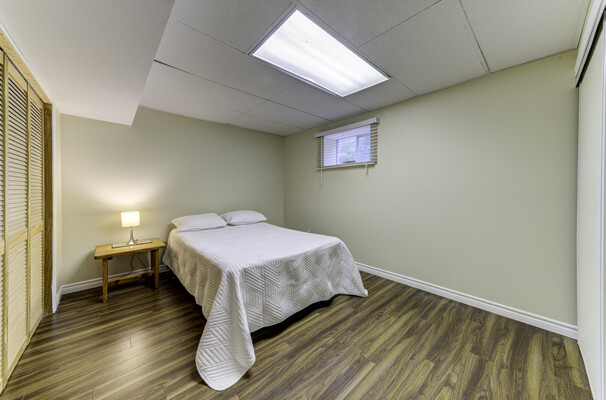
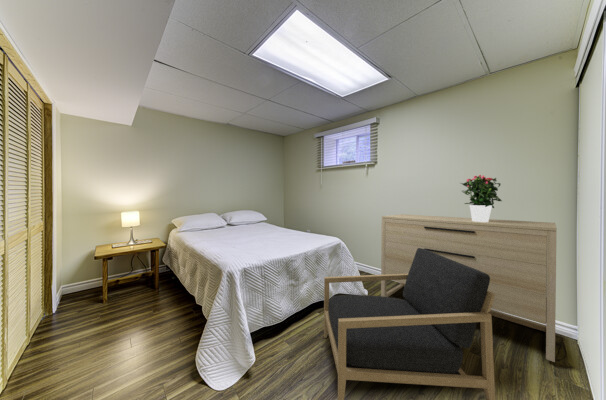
+ potted flower [460,174,503,222]
+ dresser [380,213,558,363]
+ armchair [323,248,496,400]
